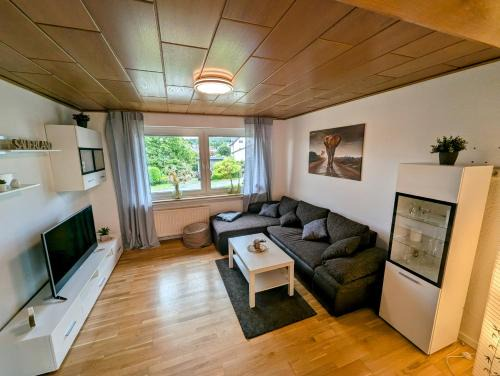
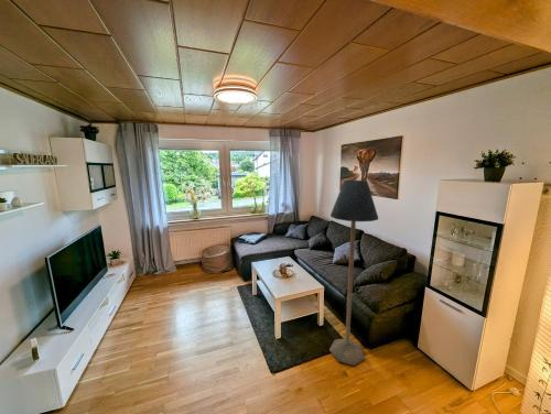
+ floor lamp [328,179,379,367]
